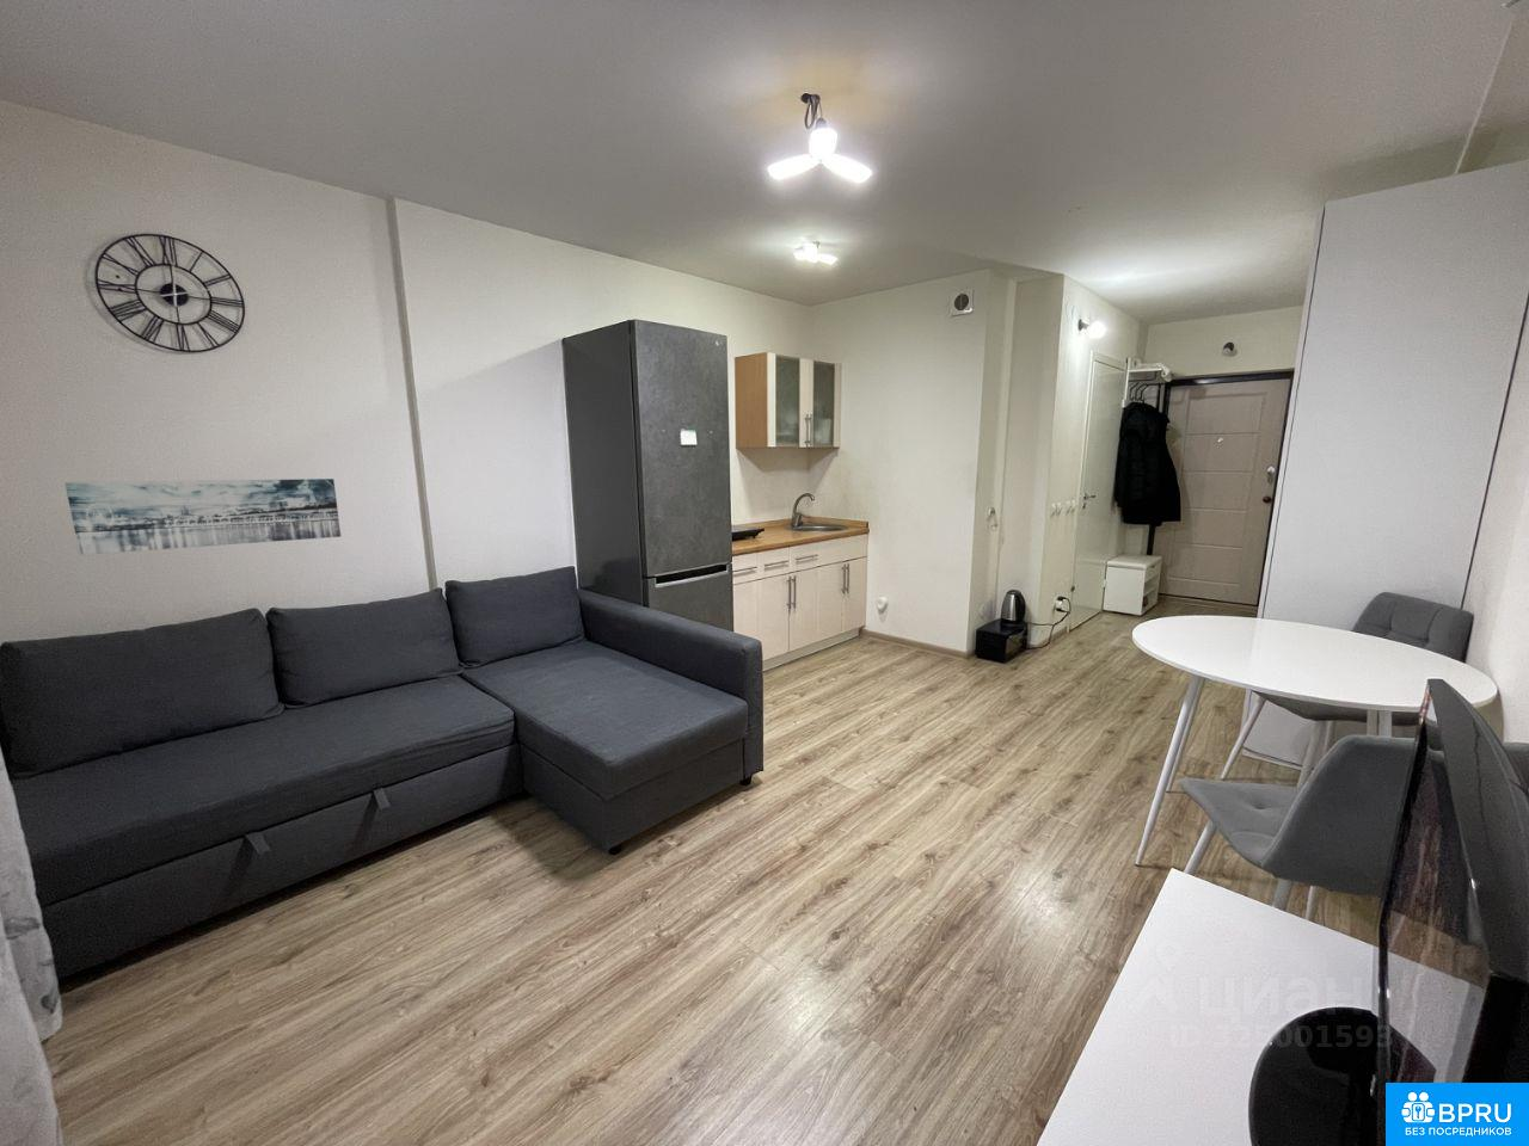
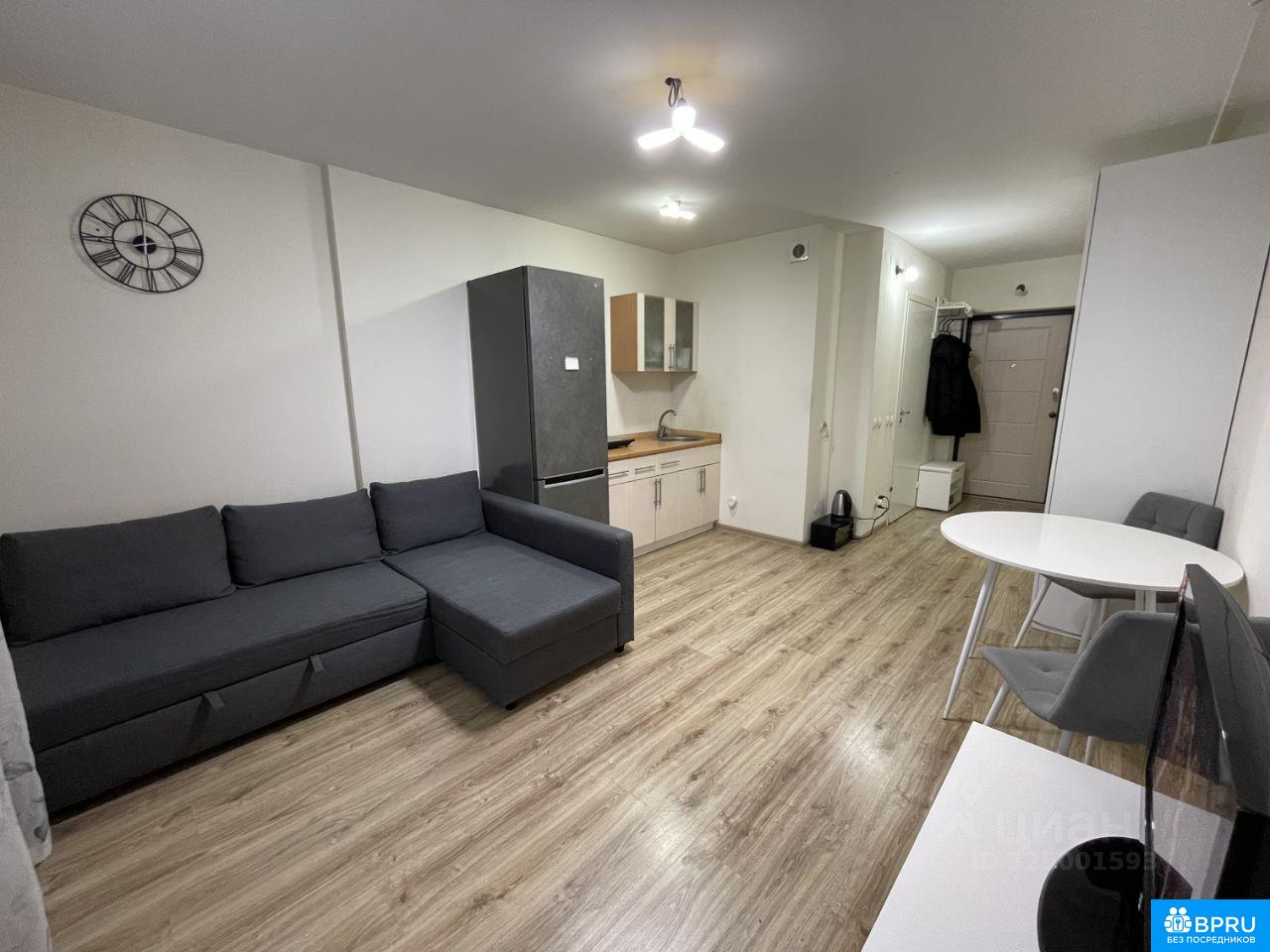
- wall art [64,478,342,556]
